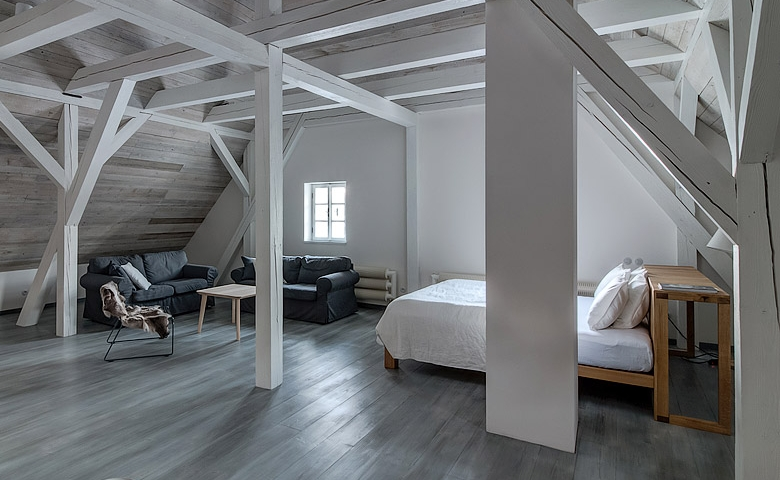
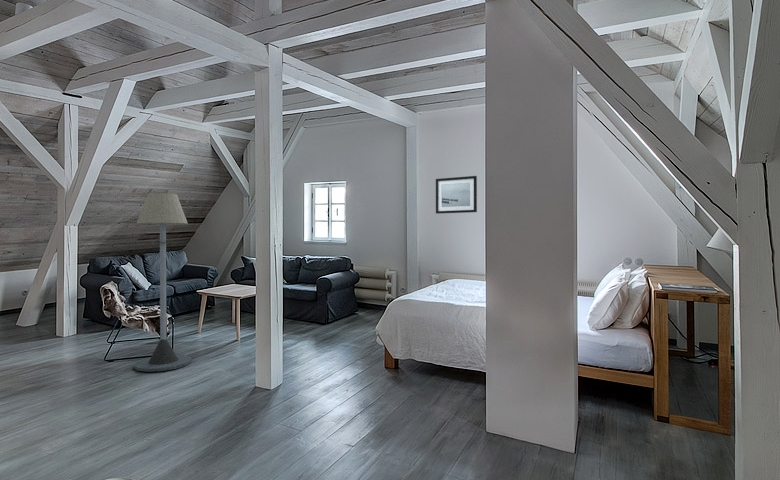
+ floor lamp [133,192,192,373]
+ wall art [435,175,478,215]
